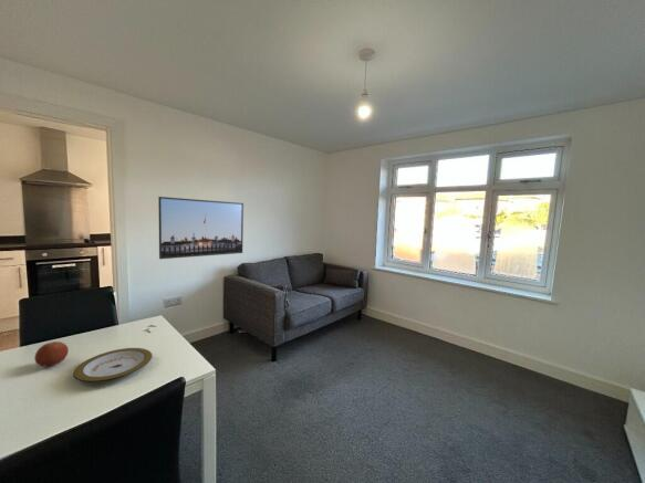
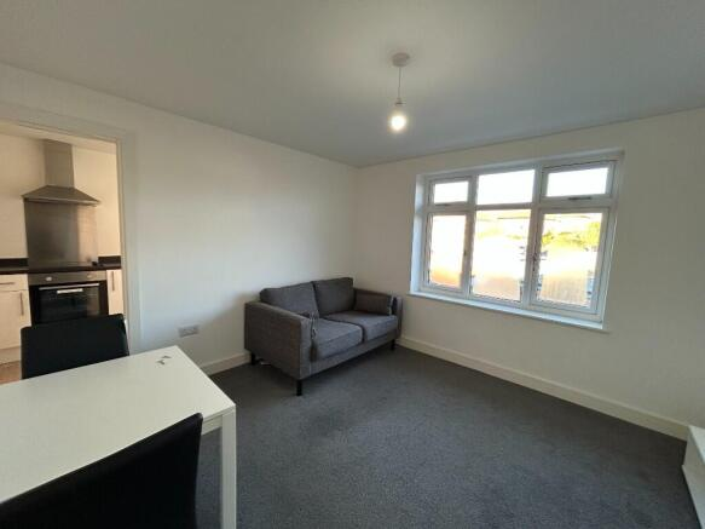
- fruit [33,340,70,368]
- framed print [157,196,245,260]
- plate [72,347,153,382]
